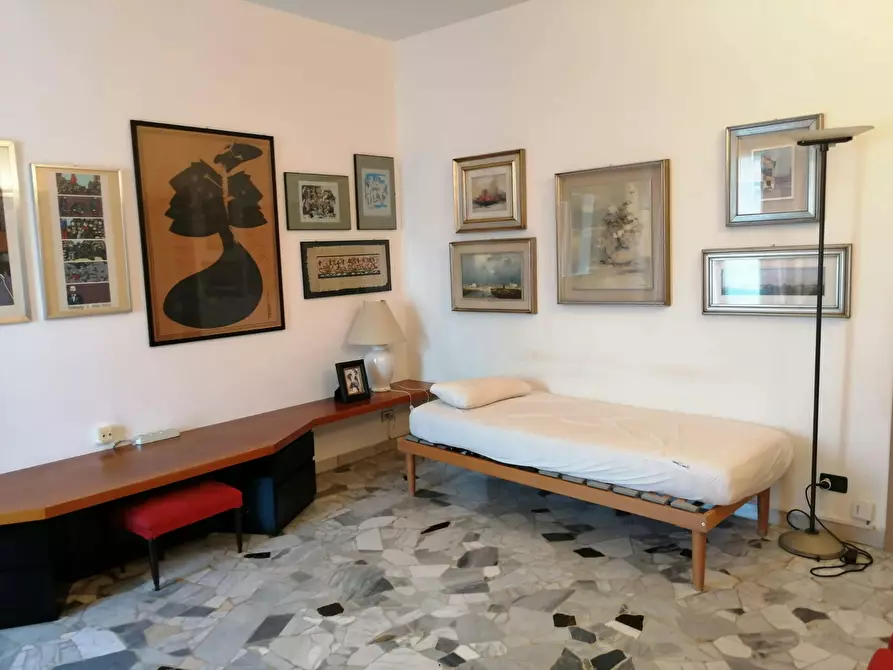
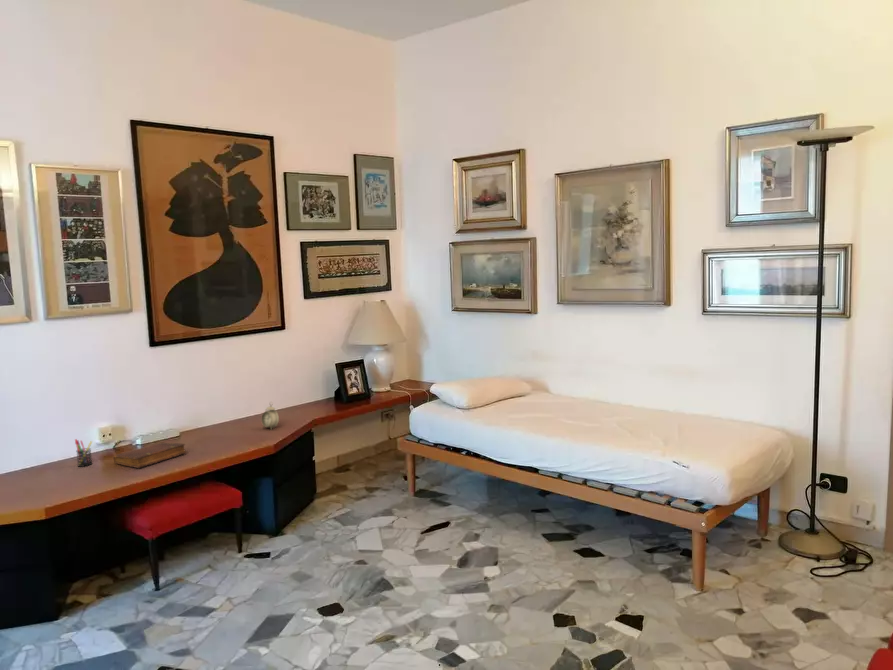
+ alarm clock [260,401,280,431]
+ pen holder [74,438,93,468]
+ diary [112,442,188,469]
